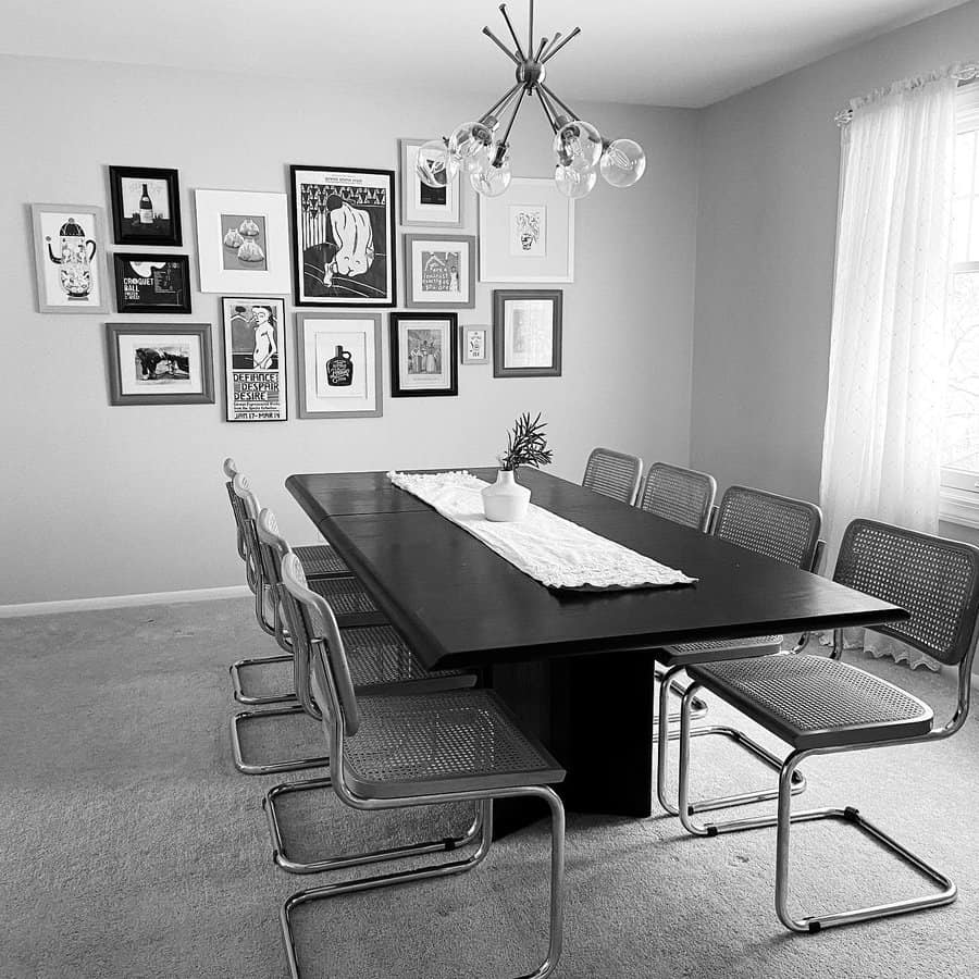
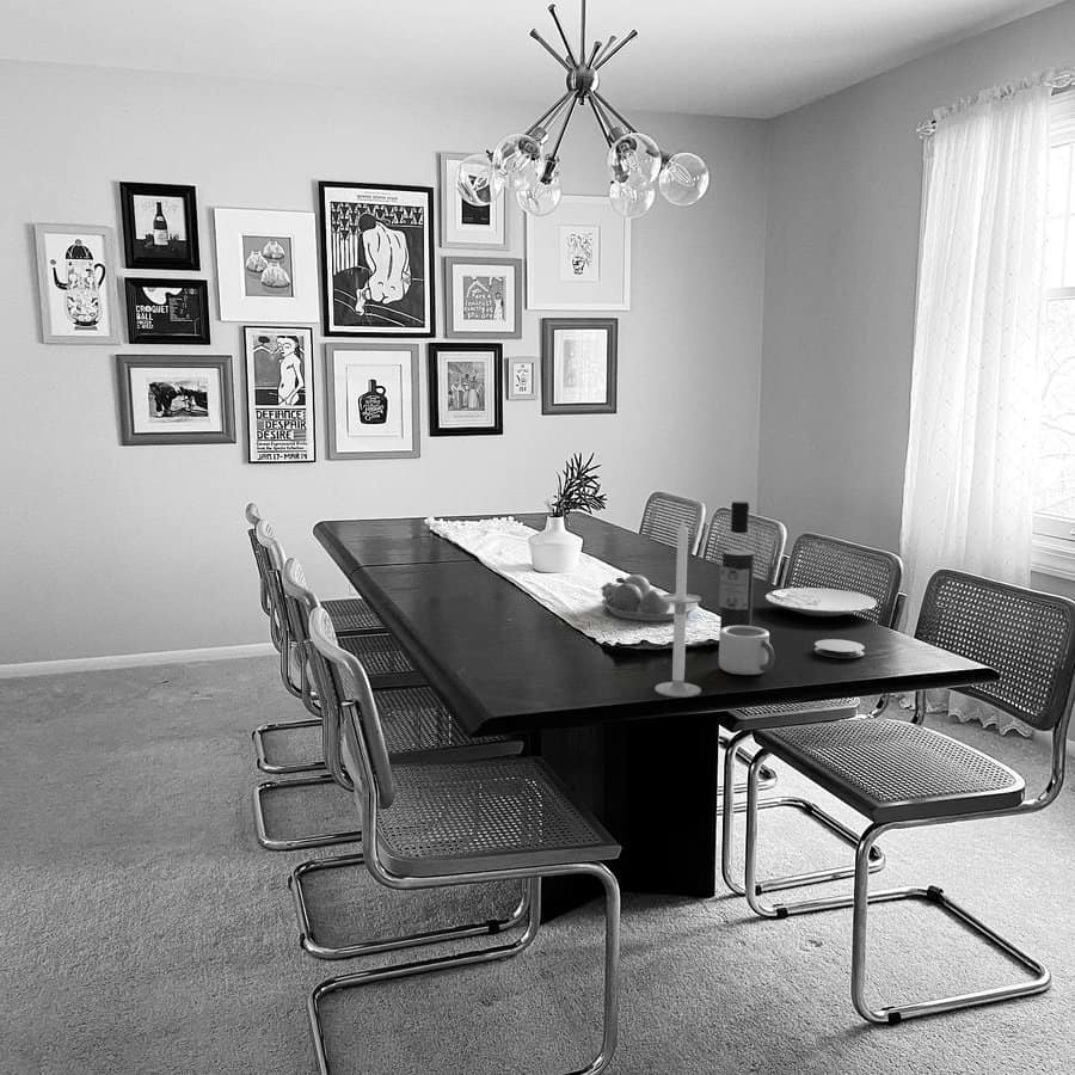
+ mug [718,625,776,676]
+ wine bottle [718,500,755,631]
+ candle [653,520,702,699]
+ fruit bowl [600,572,699,622]
+ plate [764,586,878,618]
+ coaster [813,638,866,659]
